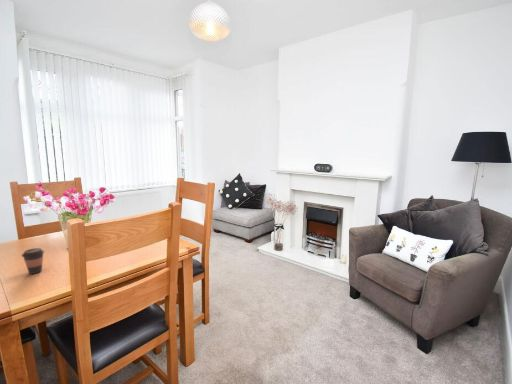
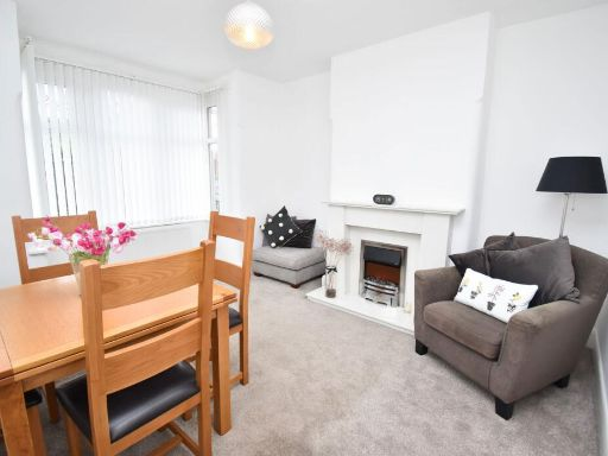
- coffee cup [21,247,45,275]
